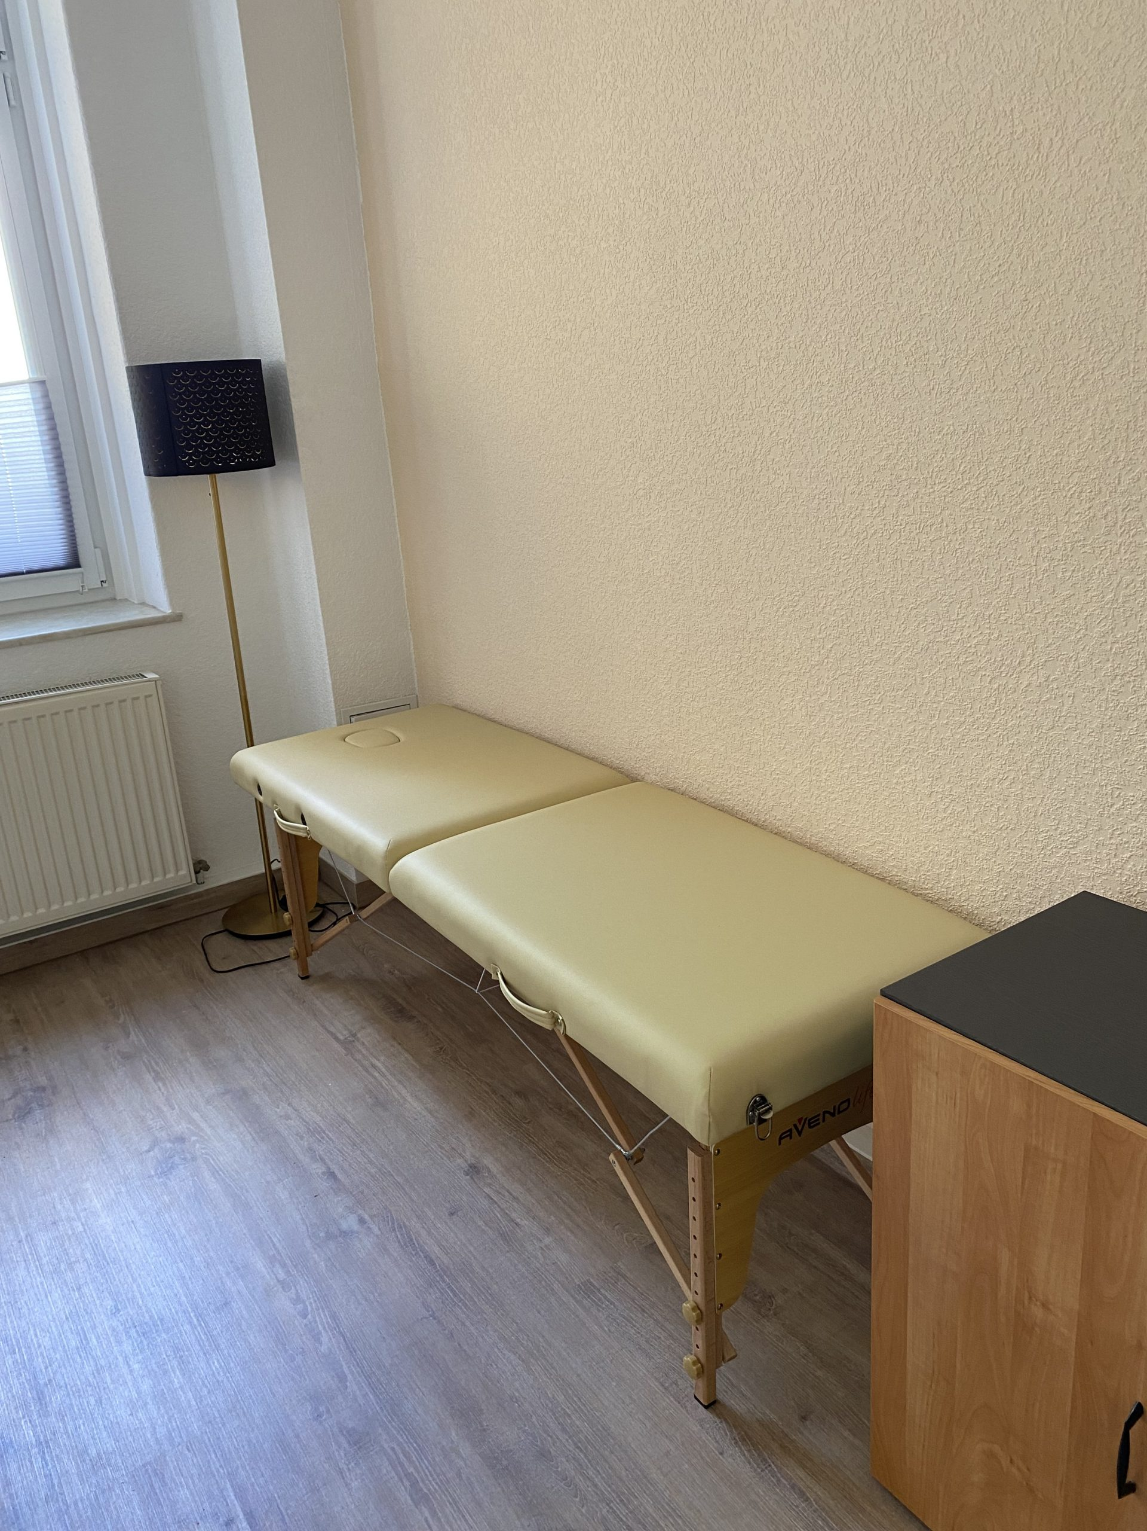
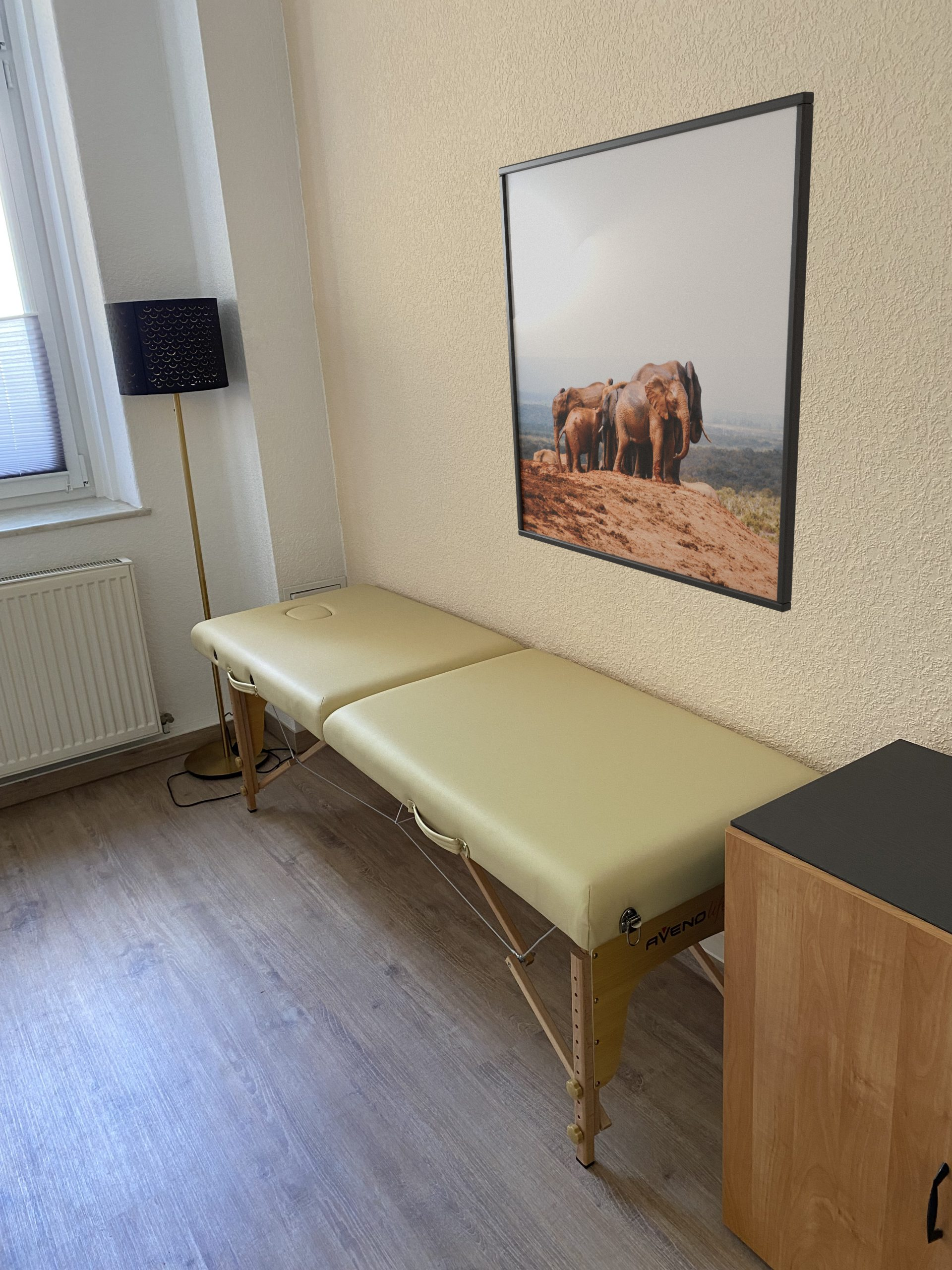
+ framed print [498,91,815,613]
